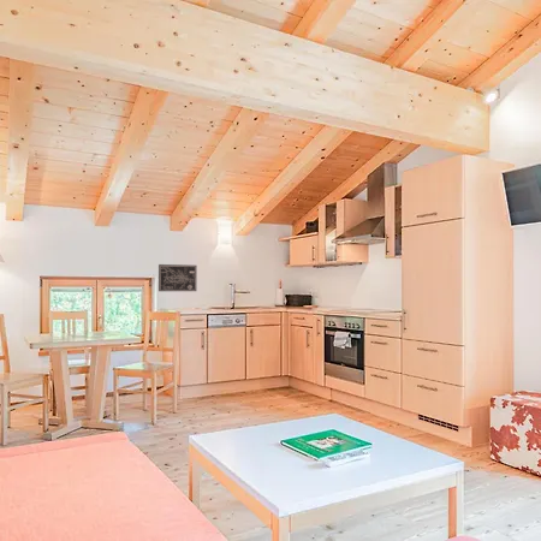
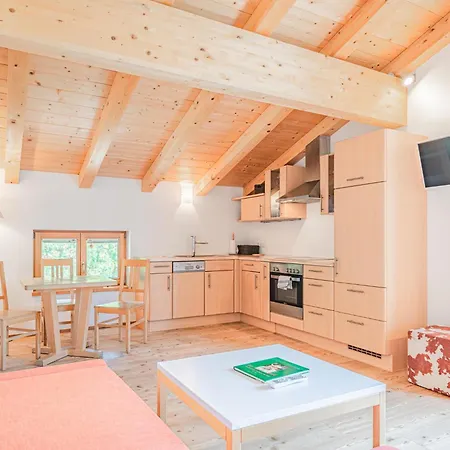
- wall art [157,263,198,292]
